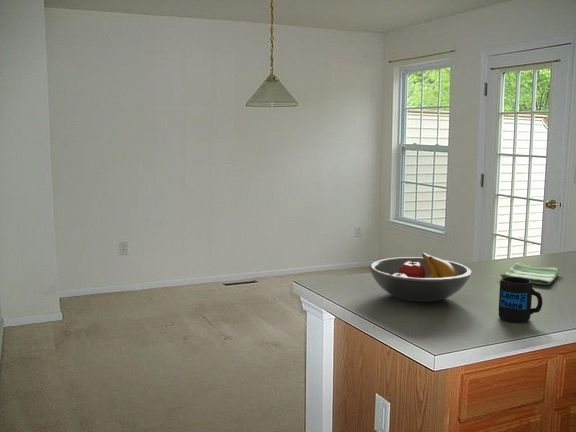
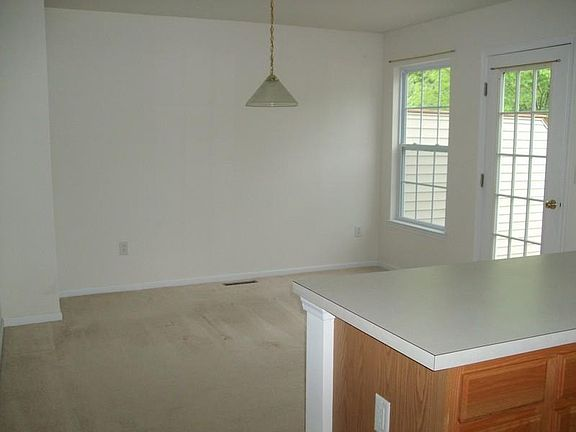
- mug [498,277,543,323]
- dish towel [499,262,560,286]
- fruit bowl [368,252,473,303]
